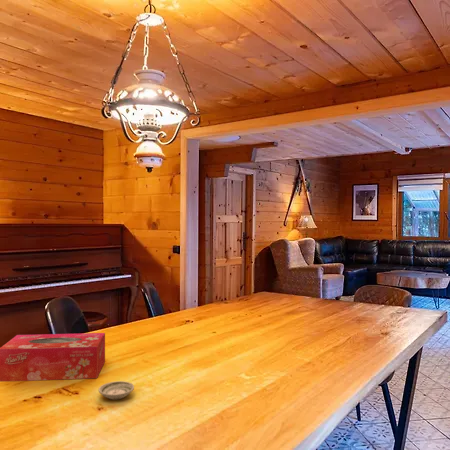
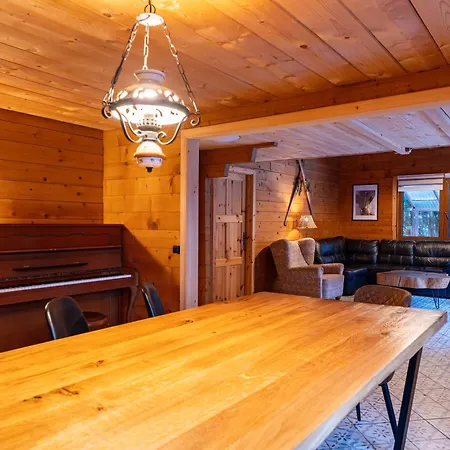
- tissue box [0,332,106,383]
- saucer [98,380,135,401]
